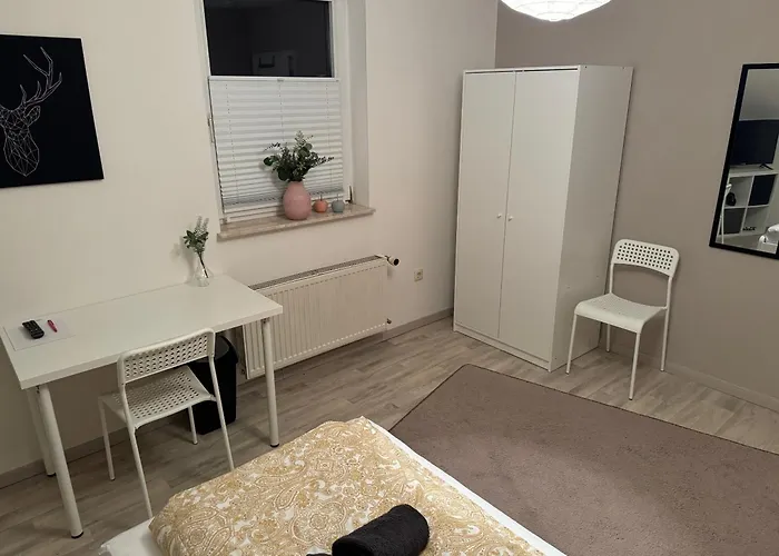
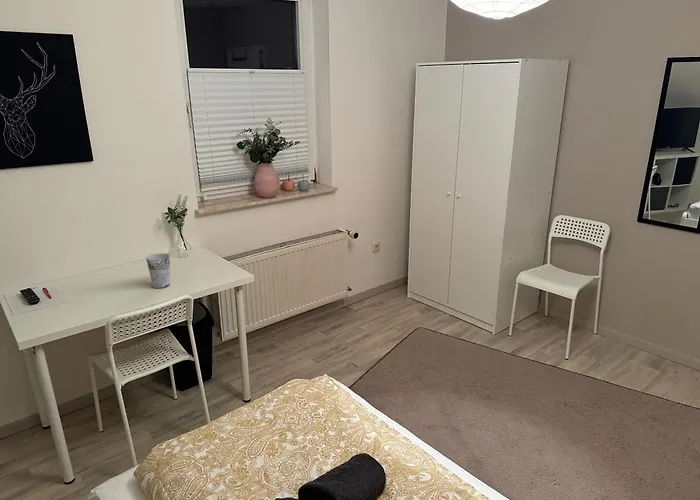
+ cup [145,252,171,289]
